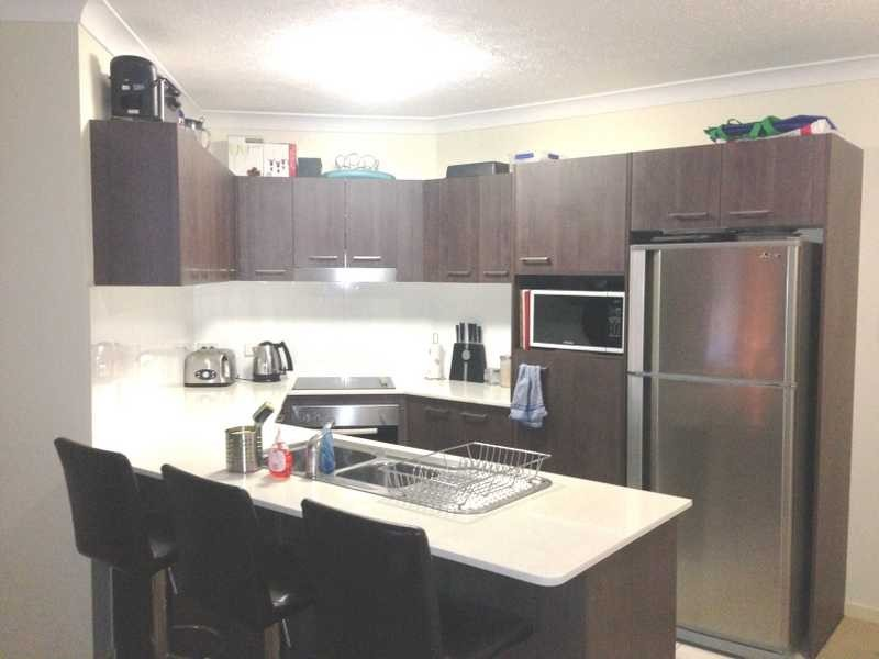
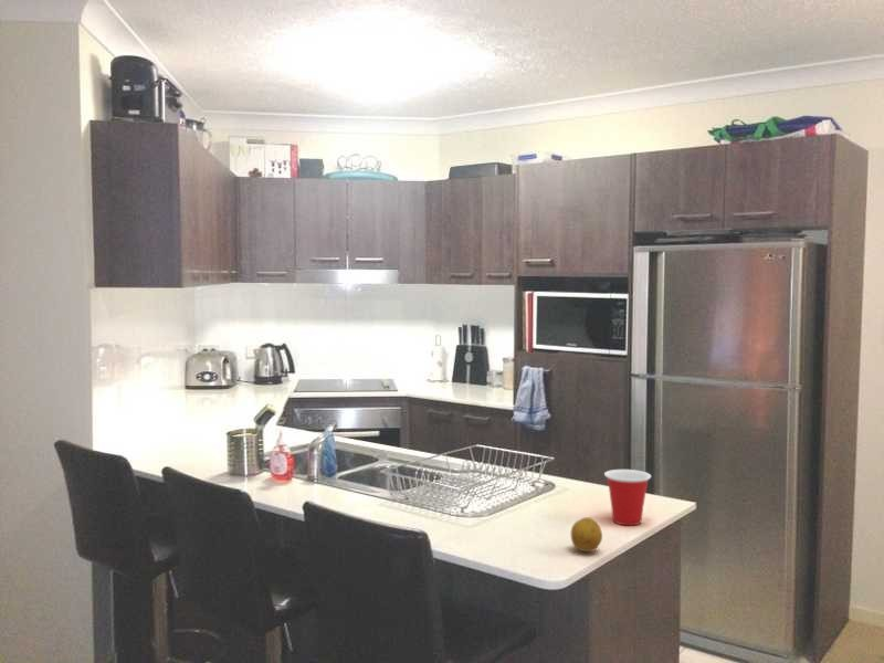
+ cup [603,469,652,526]
+ fruit [570,516,603,552]
